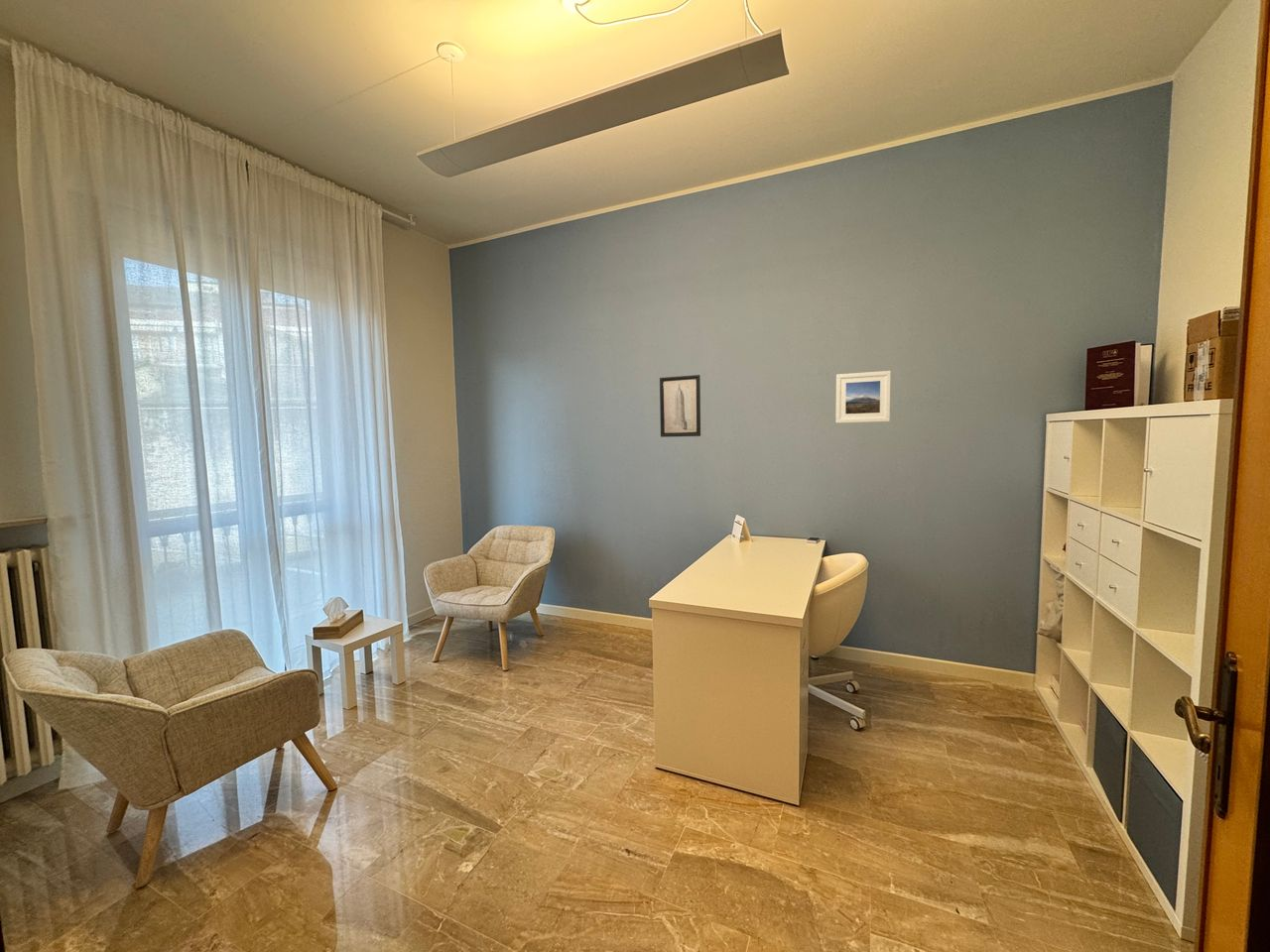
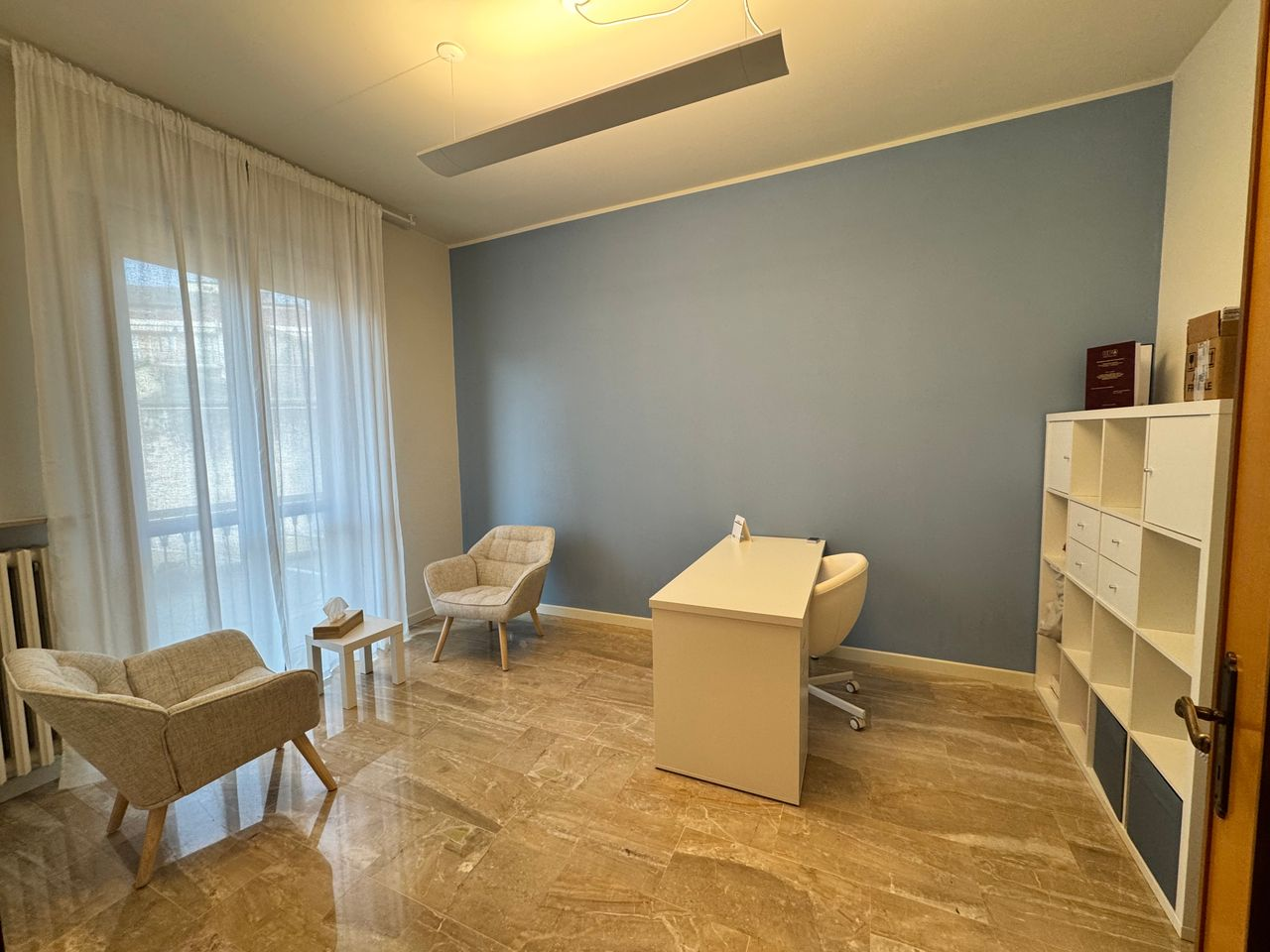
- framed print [835,370,892,424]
- wall art [659,374,701,438]
